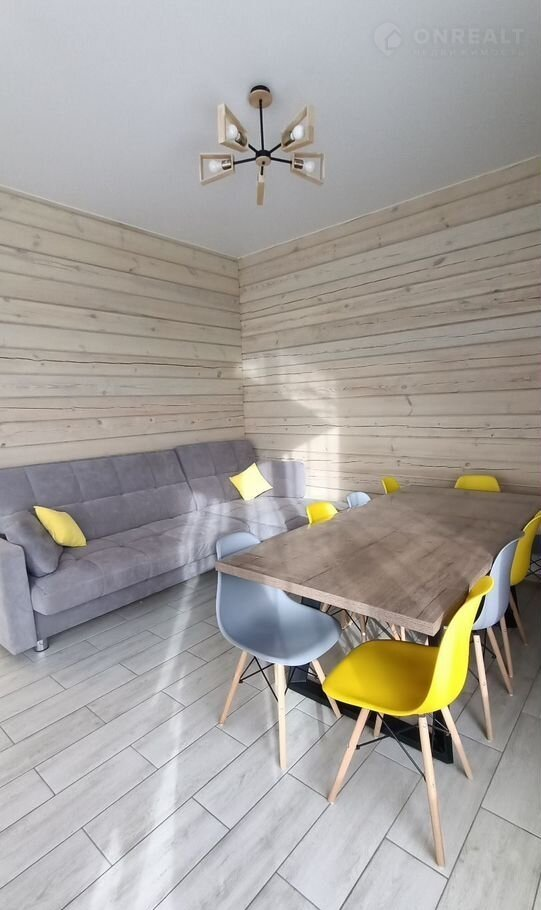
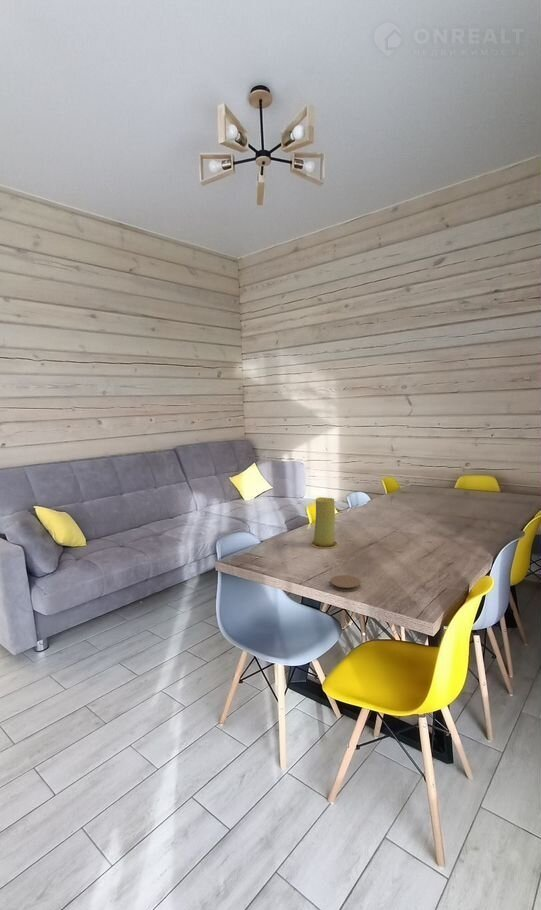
+ coaster [329,574,362,593]
+ candle [310,496,339,550]
